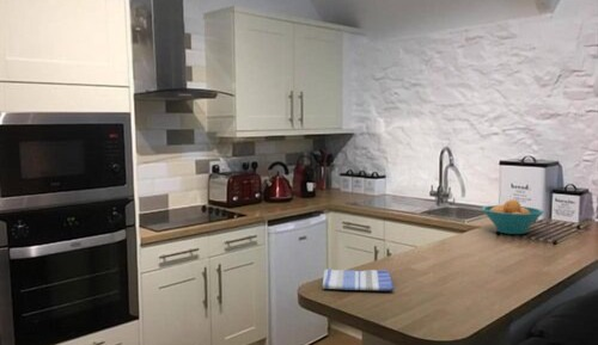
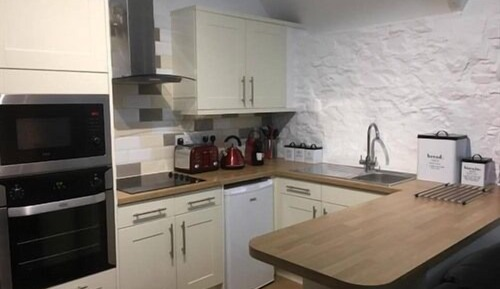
- dish towel [322,267,395,291]
- fruit bowl [481,198,545,235]
